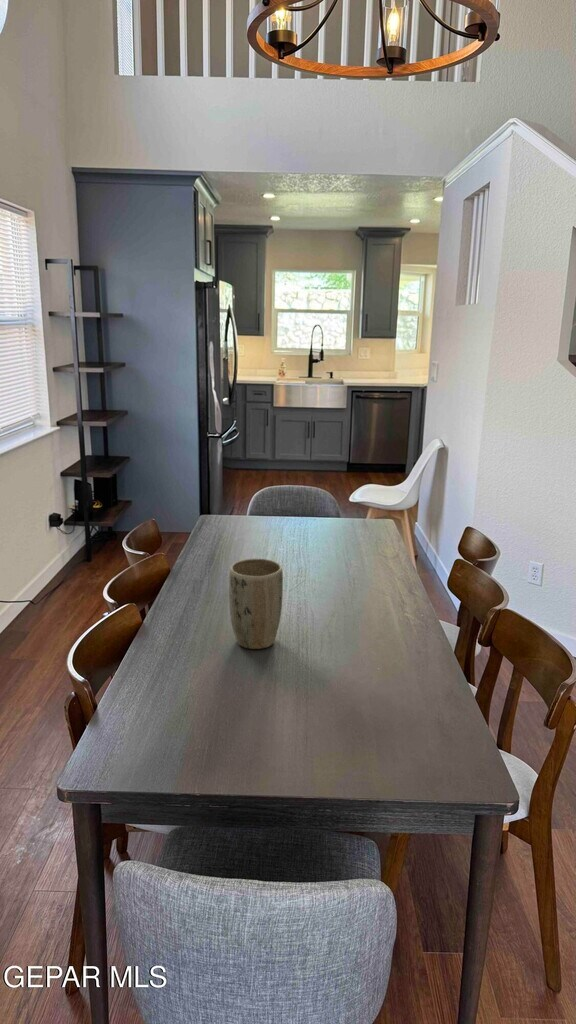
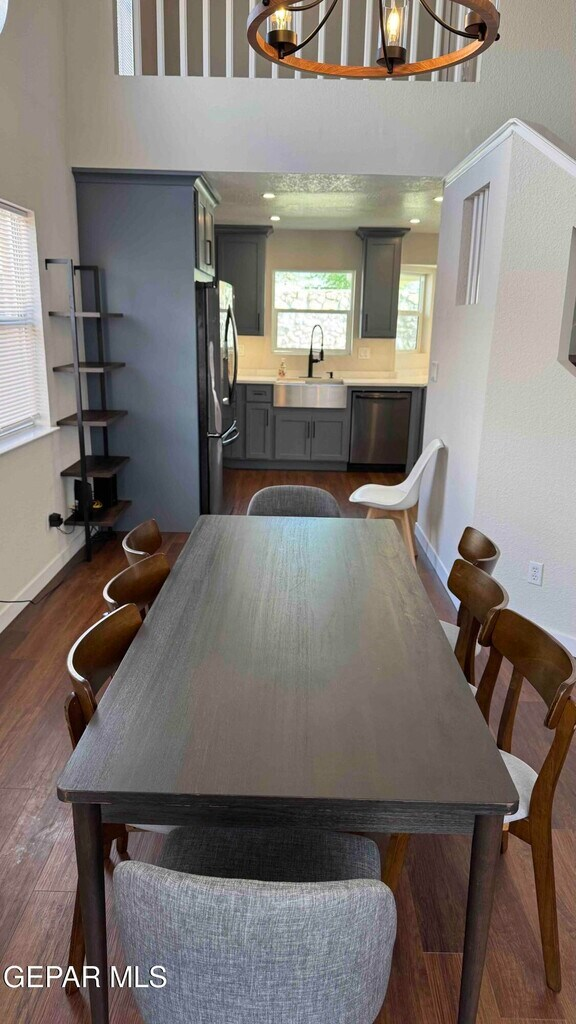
- plant pot [228,558,284,650]
